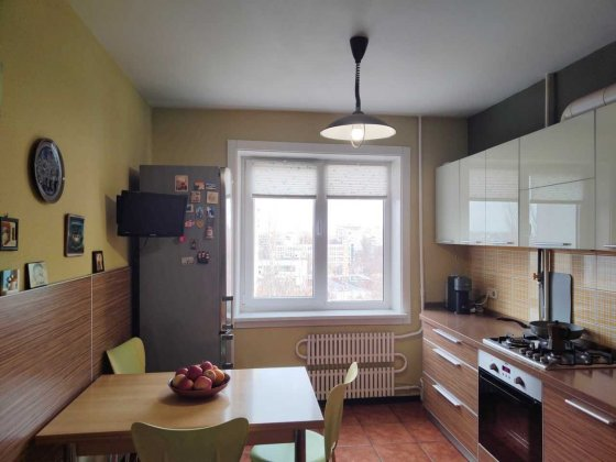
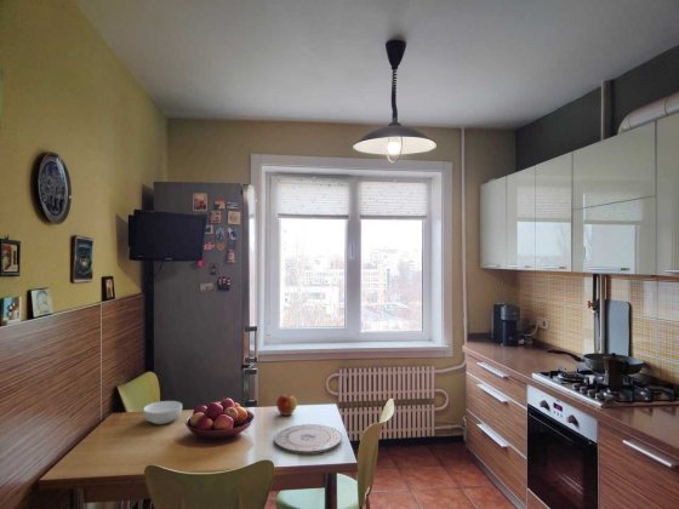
+ apple [275,393,298,417]
+ plate [274,423,343,454]
+ cereal bowl [142,400,183,425]
